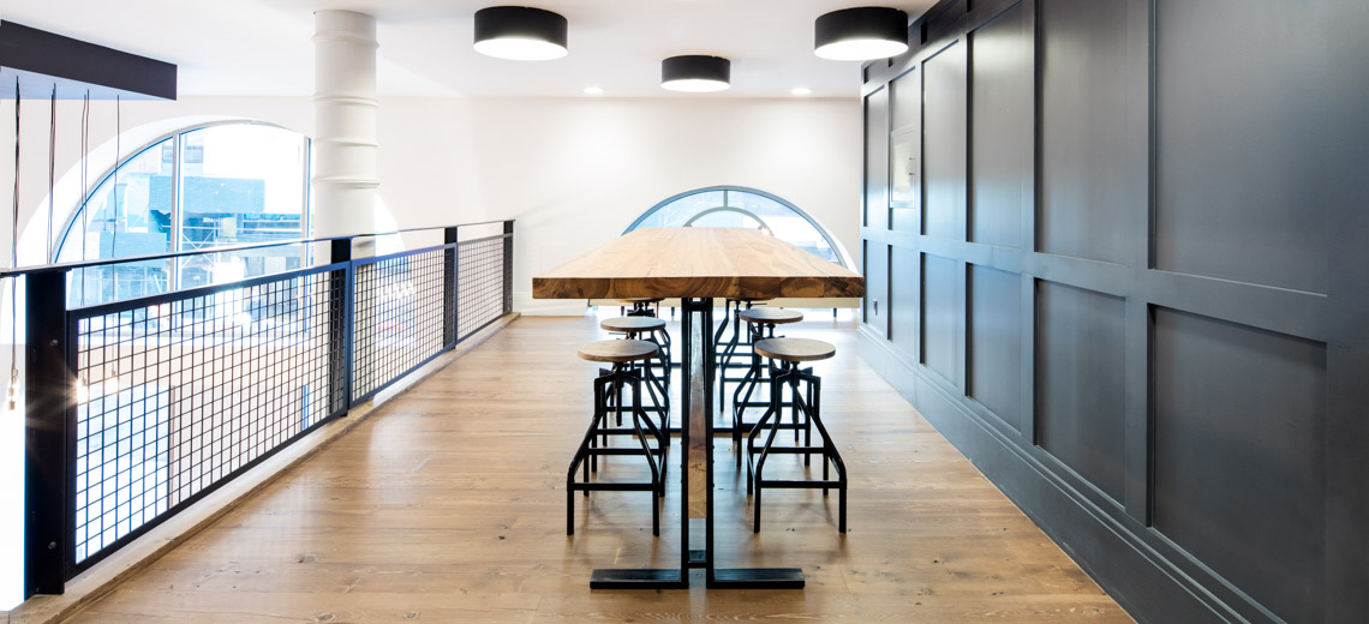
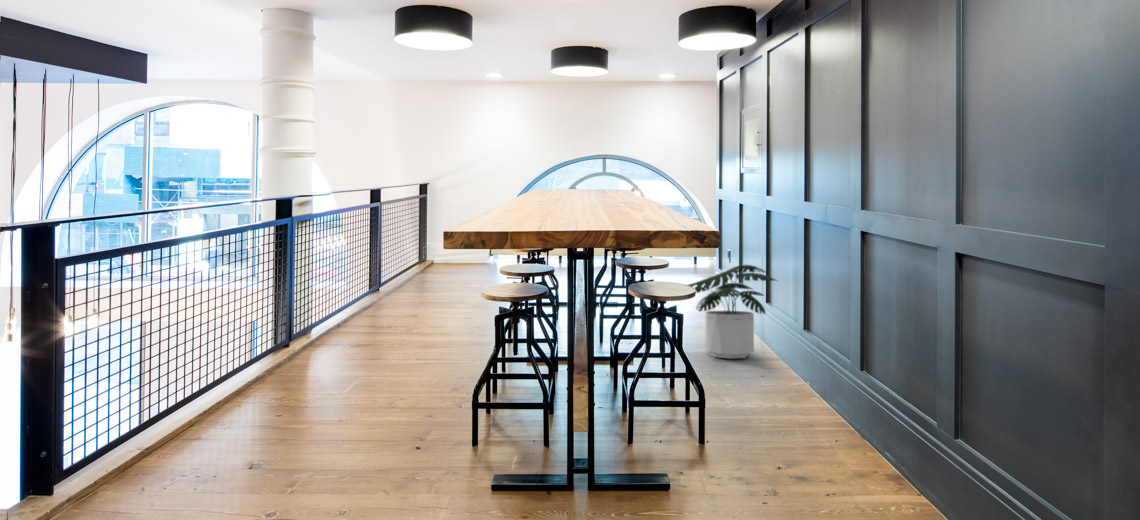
+ potted plant [686,264,778,359]
